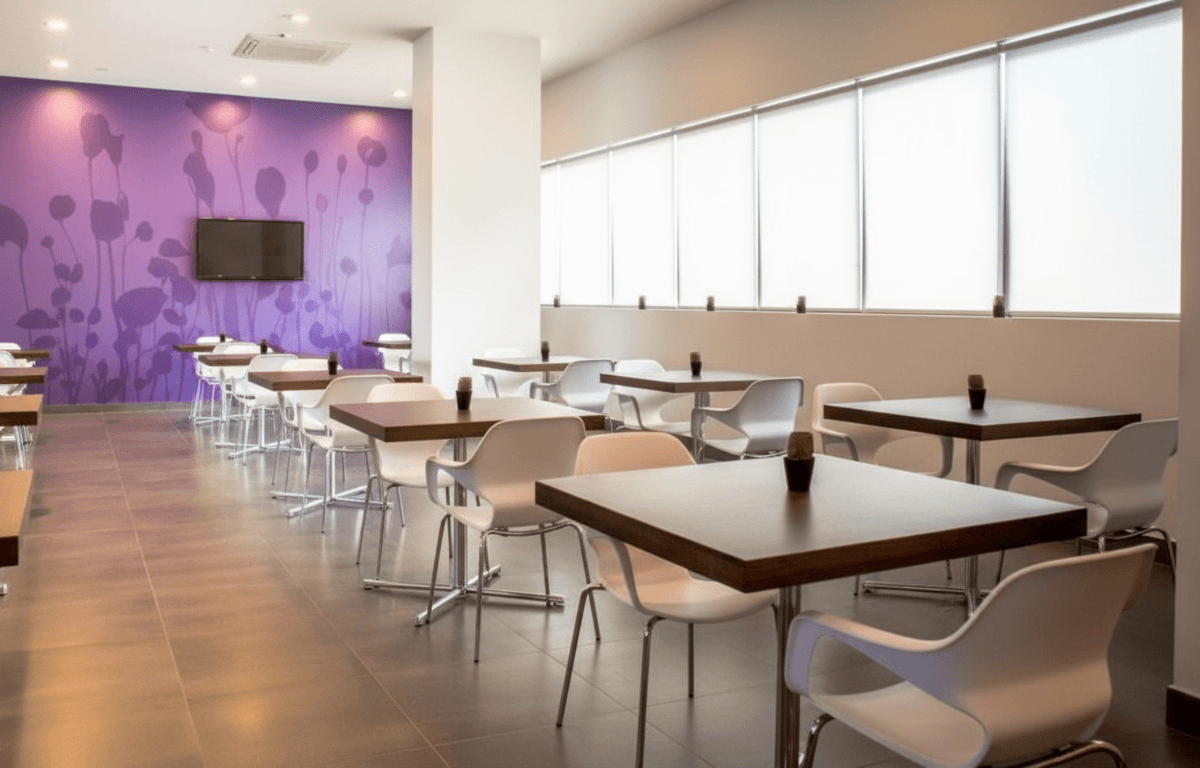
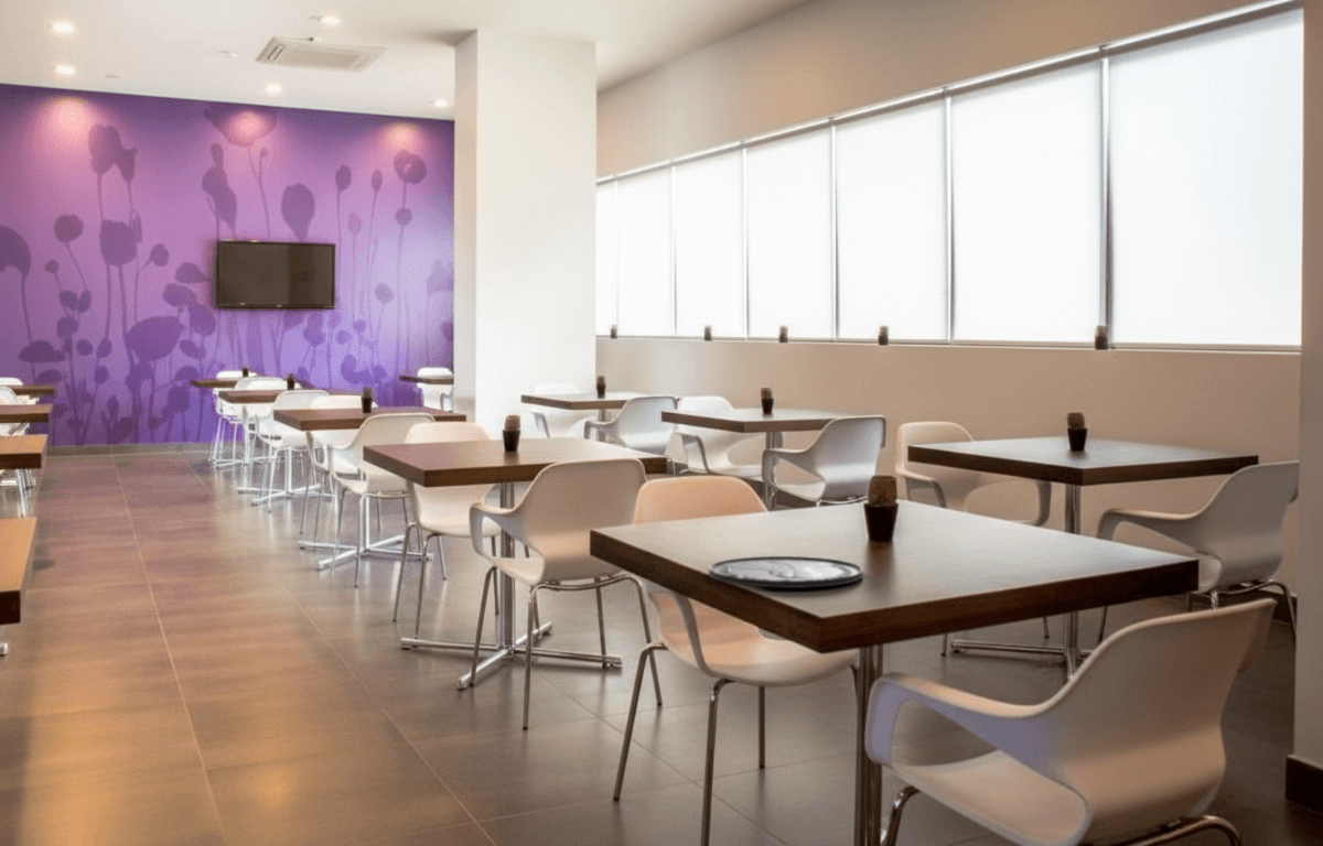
+ plate [708,555,864,589]
